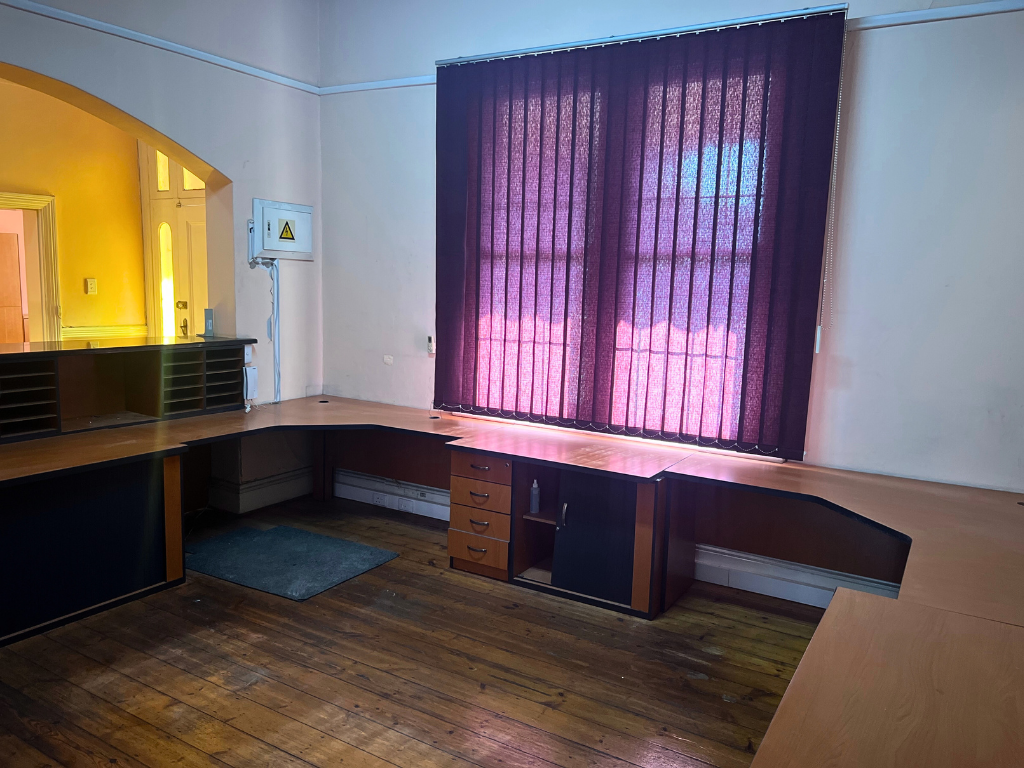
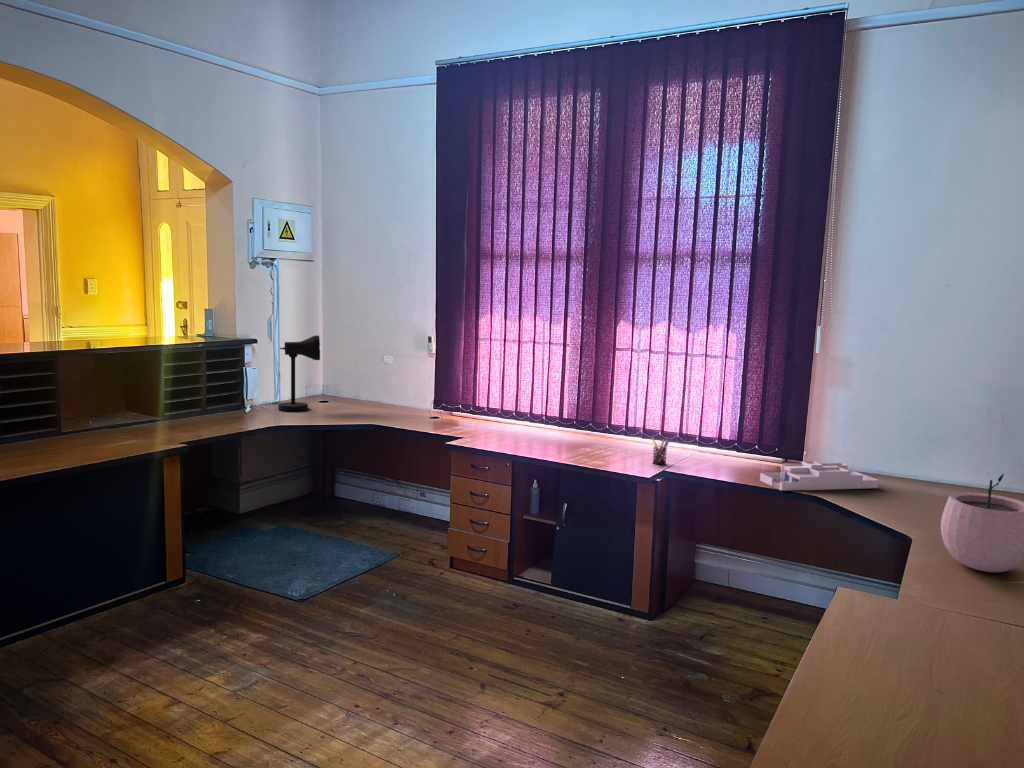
+ pen holder [651,436,670,465]
+ desk lamp [277,334,321,412]
+ desk organizer [759,460,880,492]
+ plant pot [940,473,1024,573]
